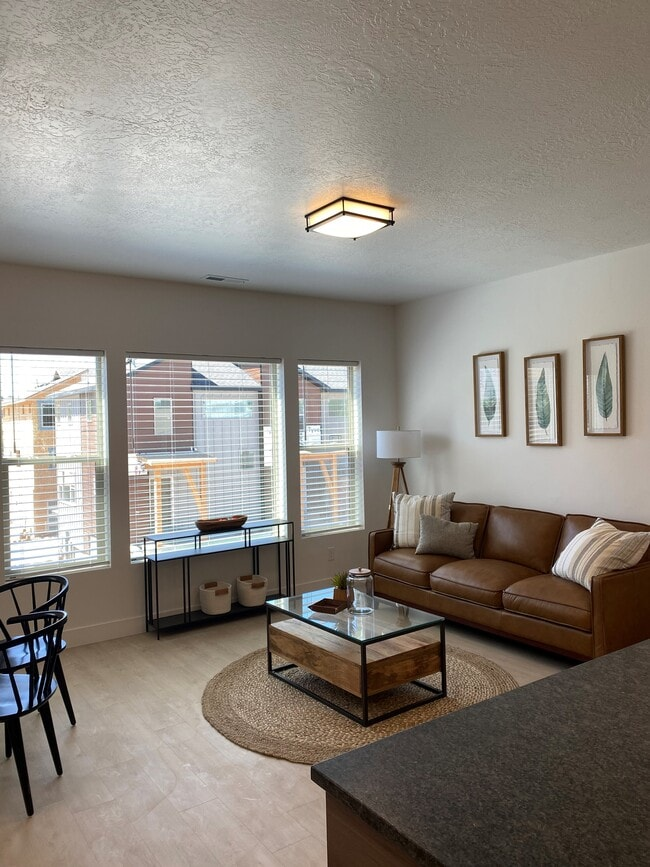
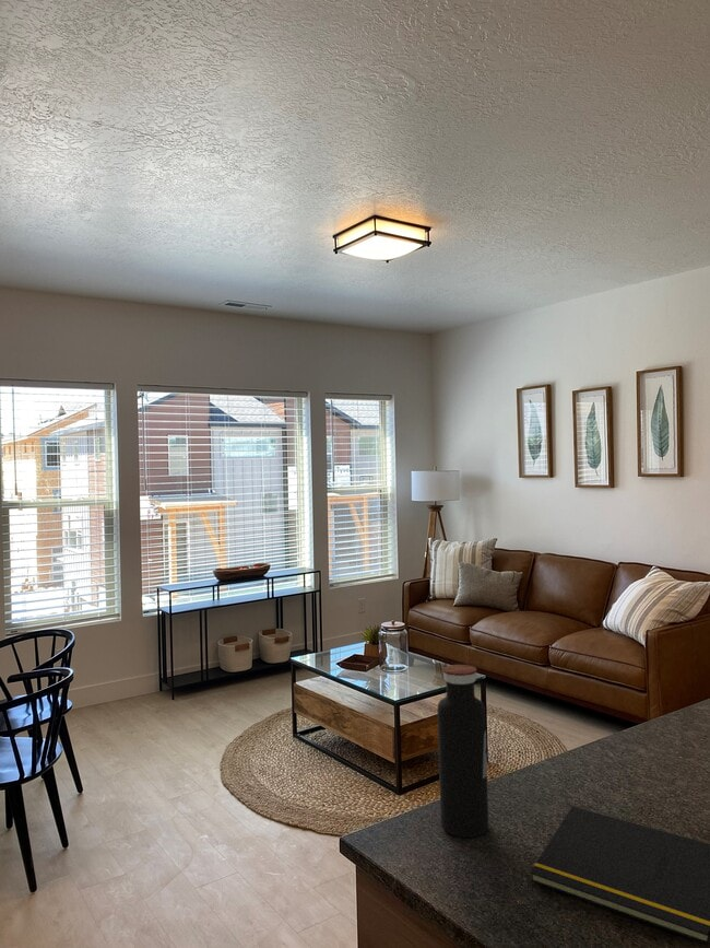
+ notepad [529,805,710,946]
+ water bottle [436,664,489,839]
